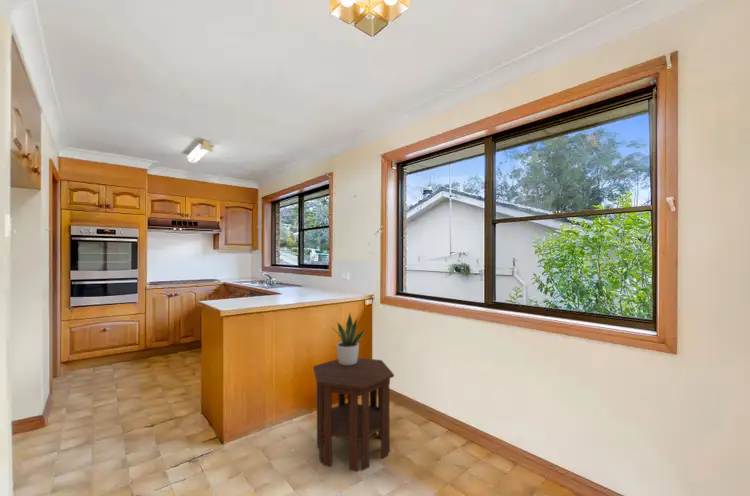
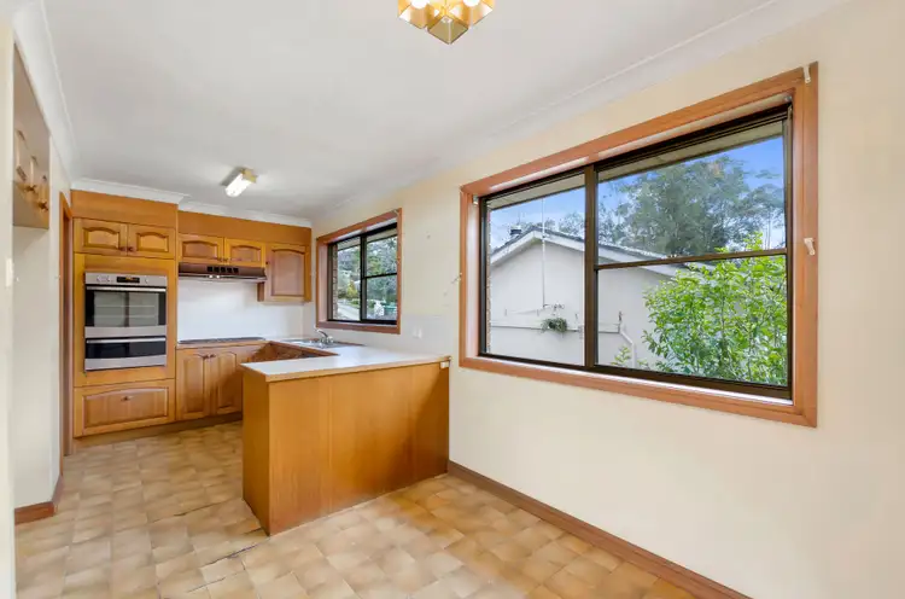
- potted plant [332,313,367,366]
- side table [312,357,395,472]
